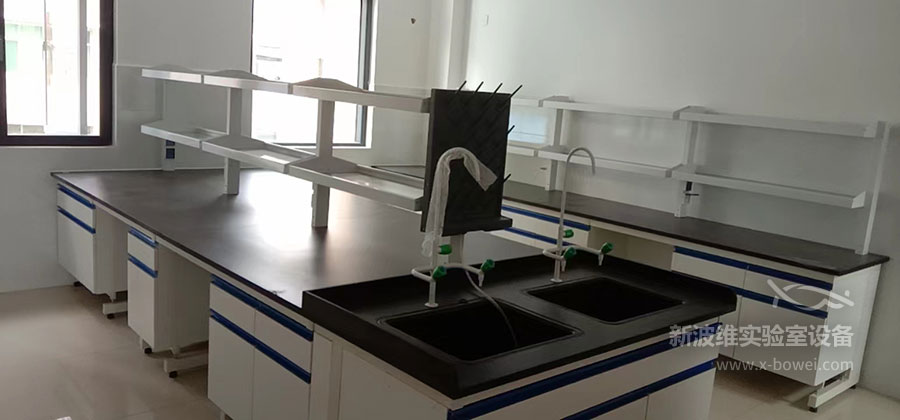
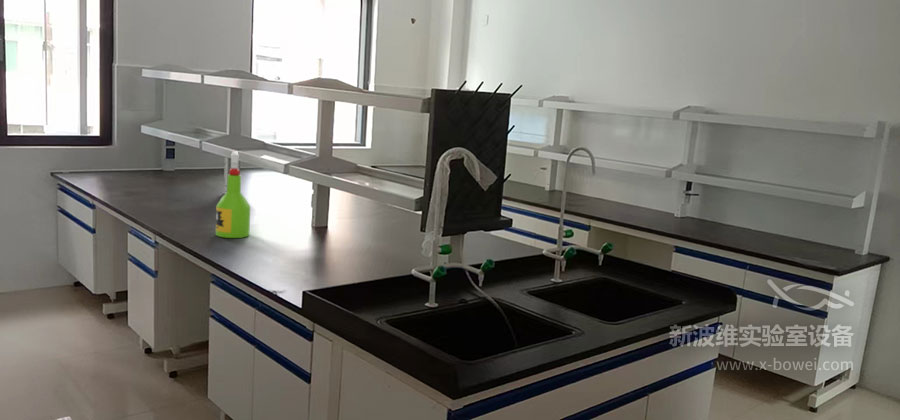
+ spray bottle [215,150,251,239]
